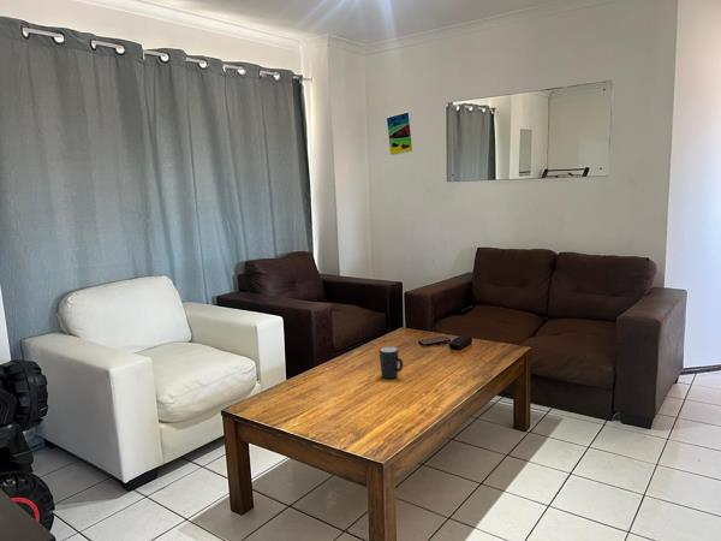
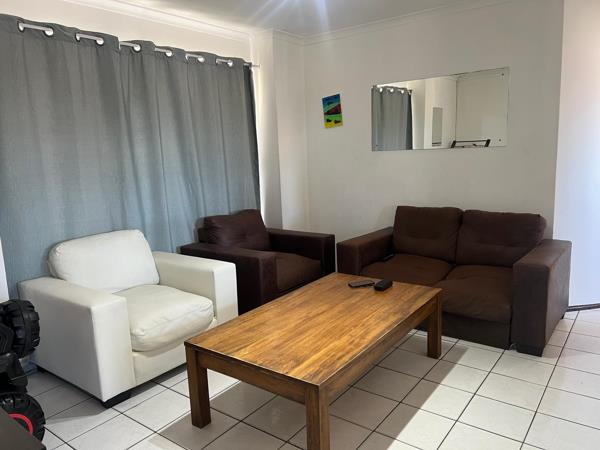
- mug [377,346,404,380]
